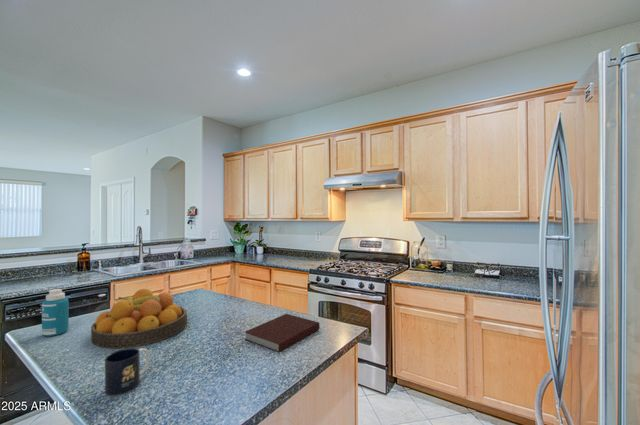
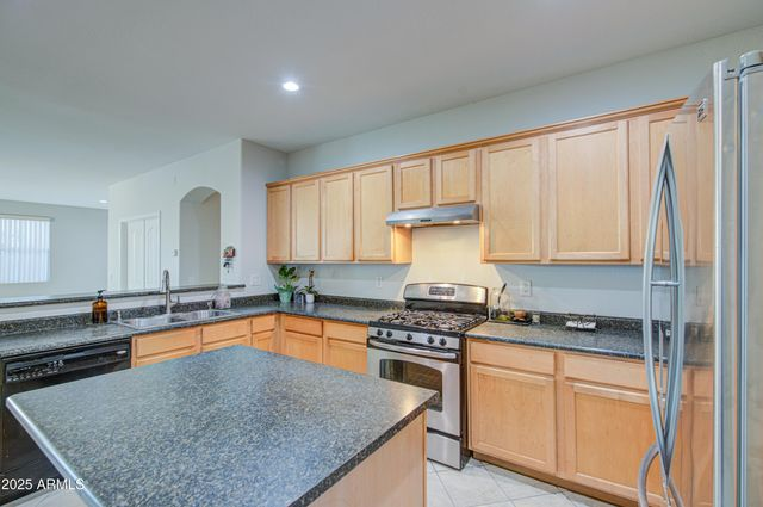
- bottle [41,288,70,337]
- notebook [243,313,321,353]
- fruit bowl [90,288,188,350]
- mug [104,347,151,397]
